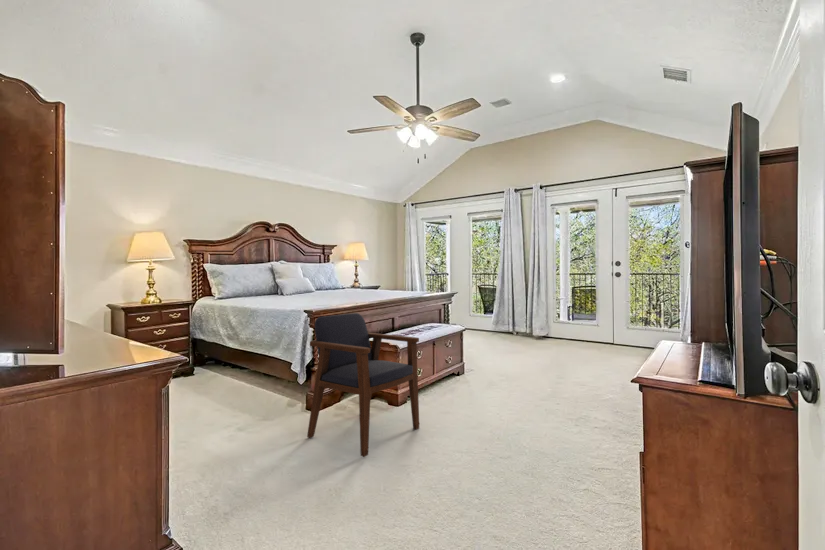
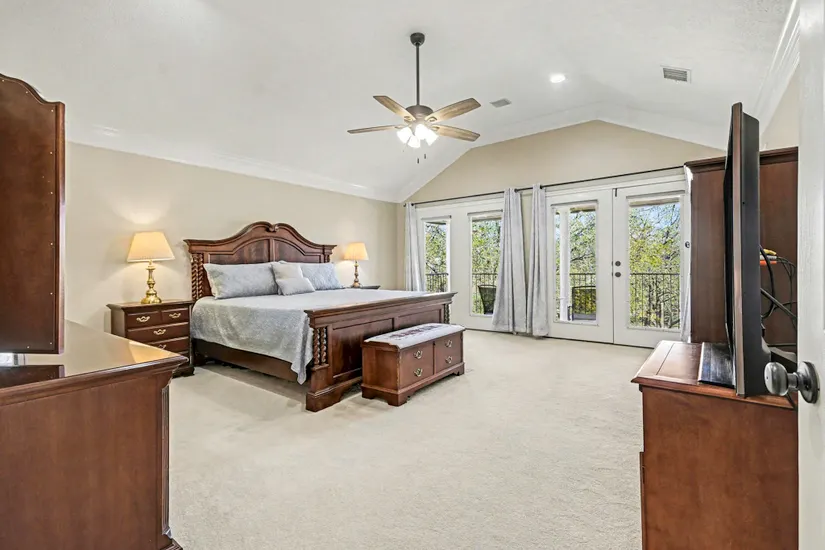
- armchair [306,312,420,458]
